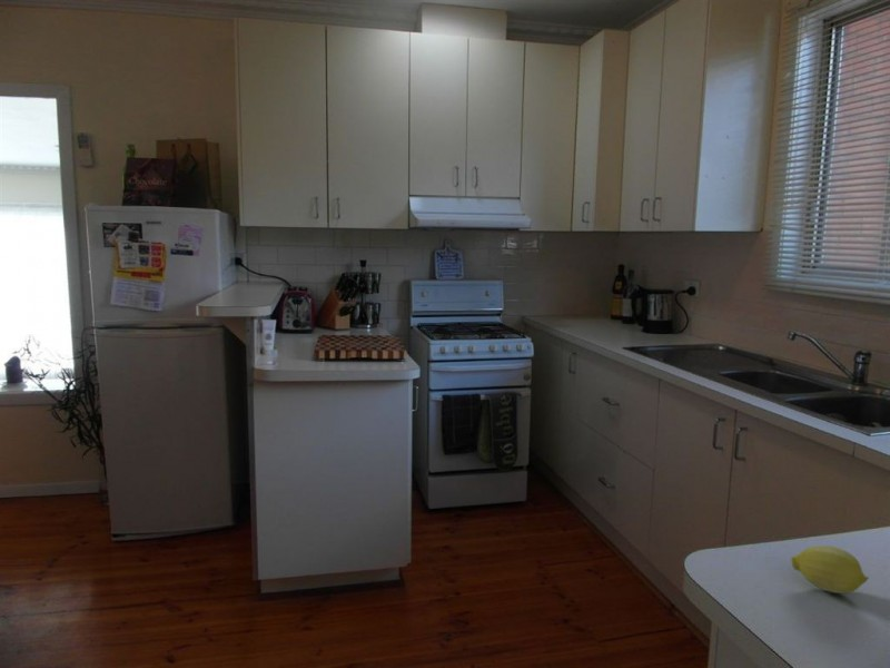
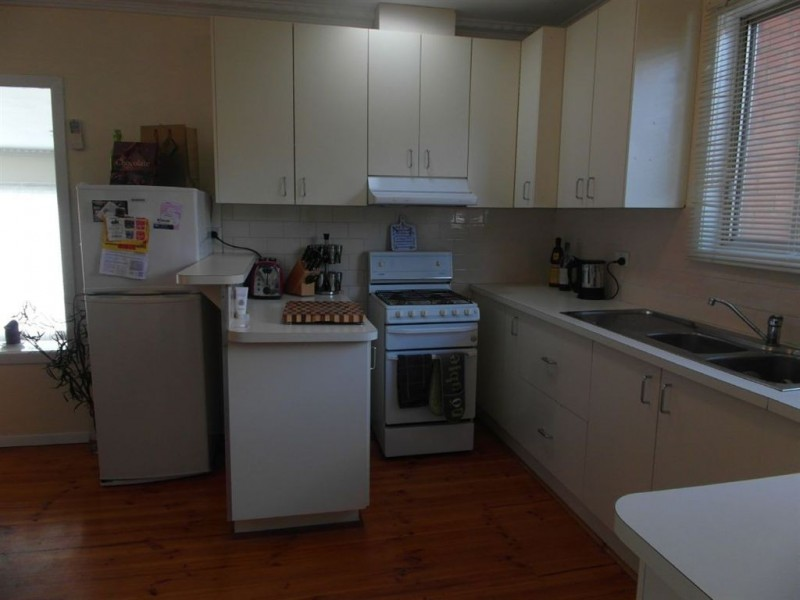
- fruit [790,544,869,595]
